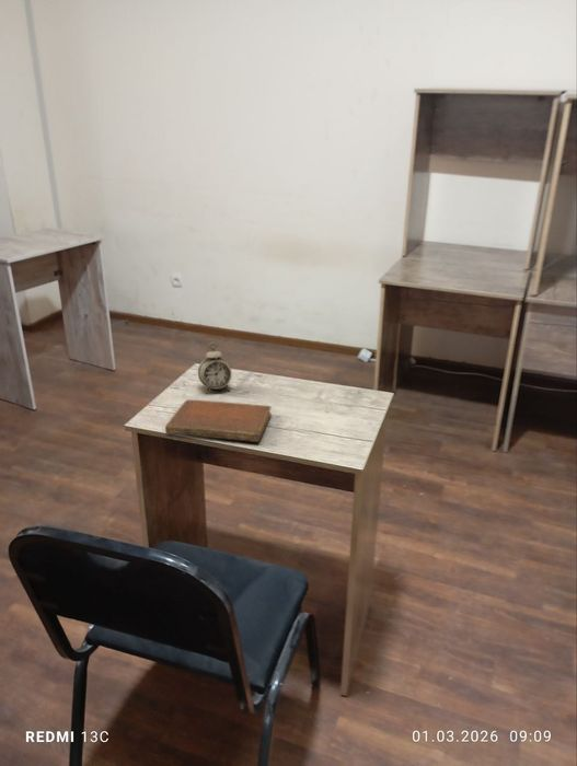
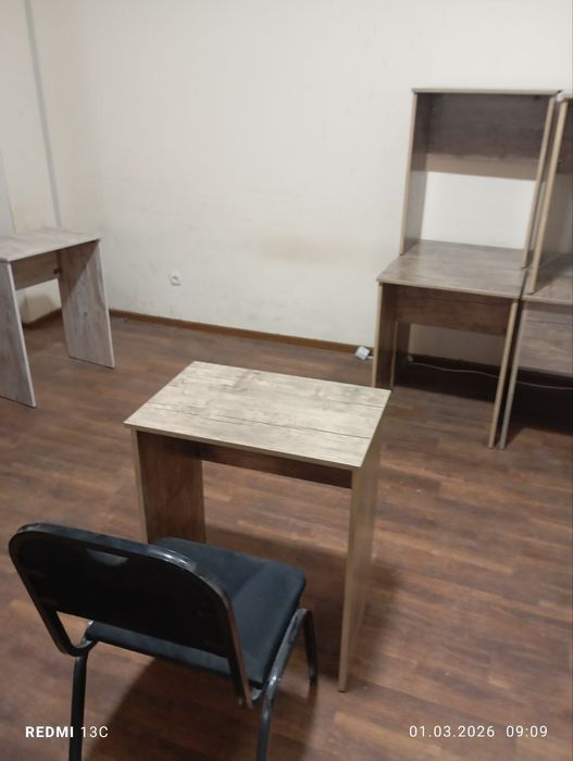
- alarm clock [197,341,232,394]
- notebook [164,398,273,443]
